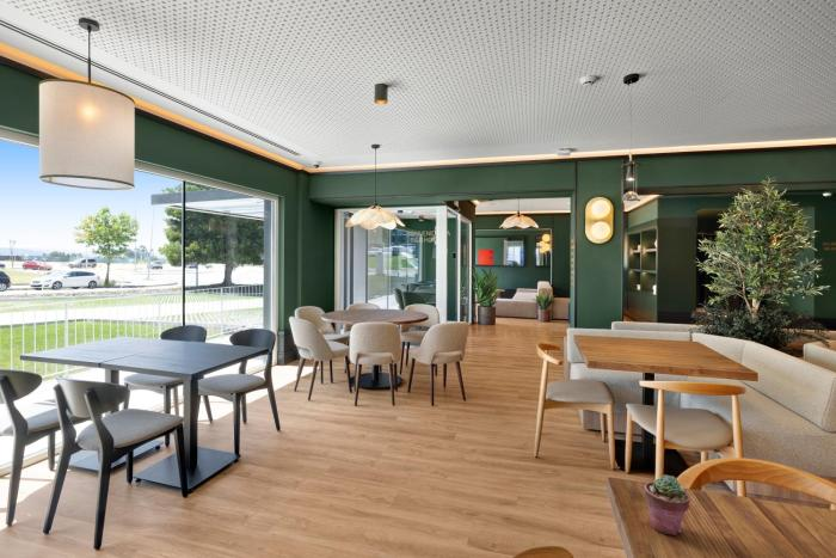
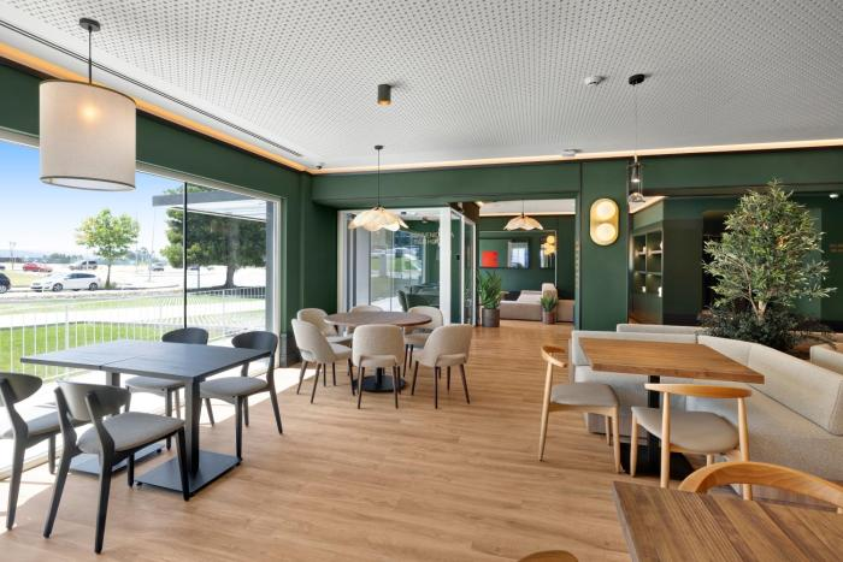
- potted succulent [643,474,691,536]
